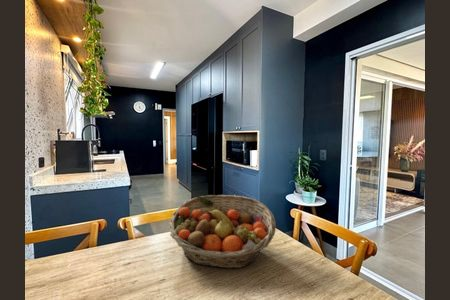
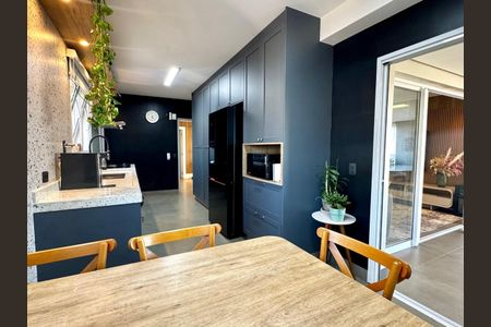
- fruit basket [168,194,277,269]
